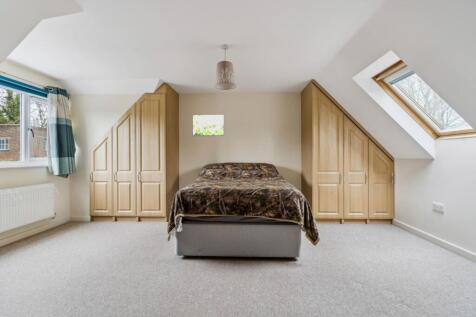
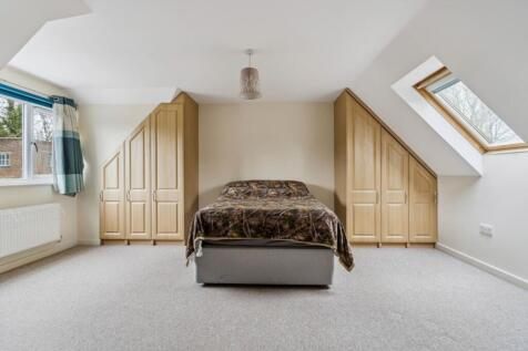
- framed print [191,113,225,137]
